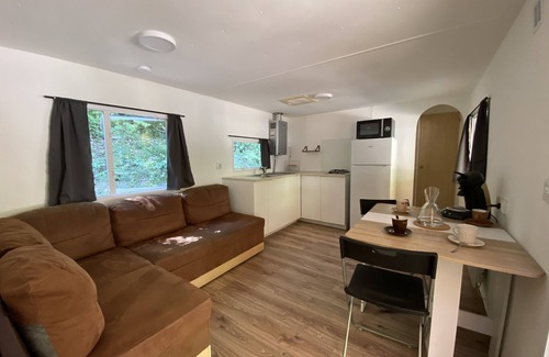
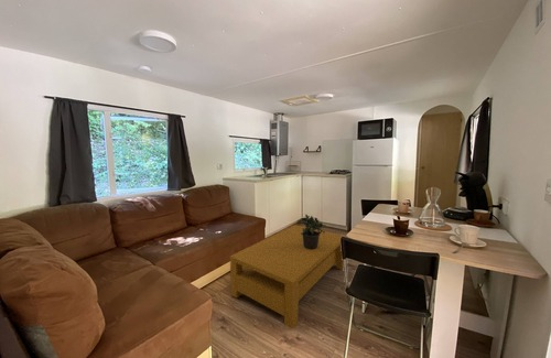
+ potted plant [296,214,327,250]
+ coffee table [229,224,344,330]
